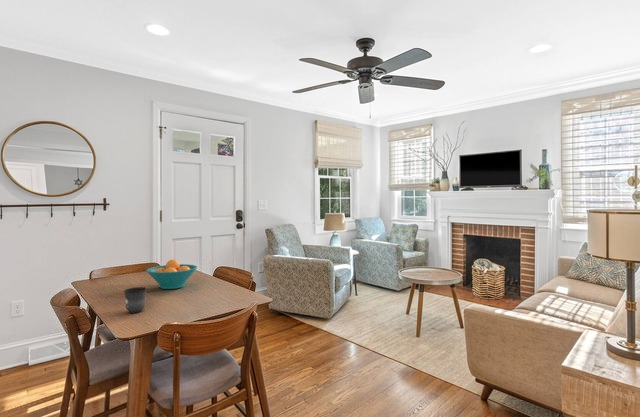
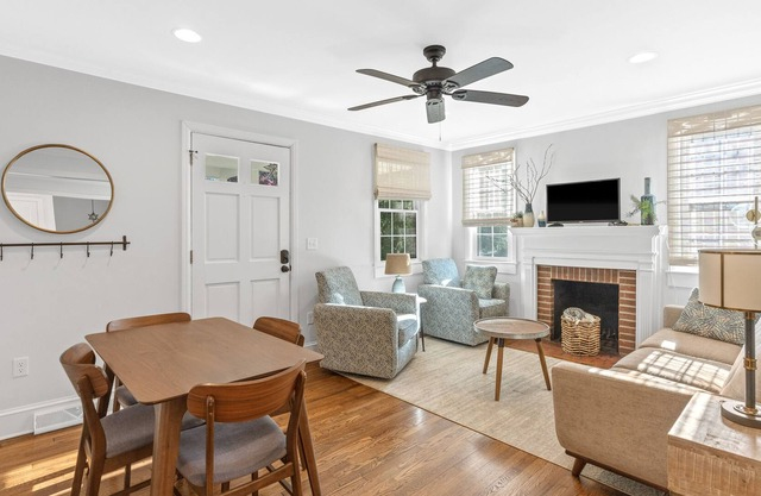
- fruit bowl [145,258,198,290]
- mug [123,286,148,314]
